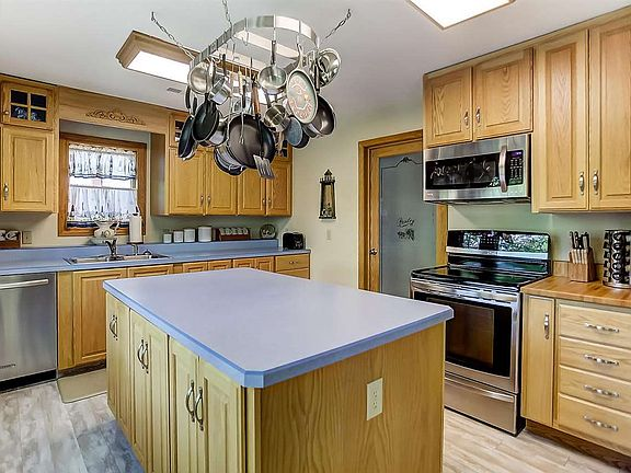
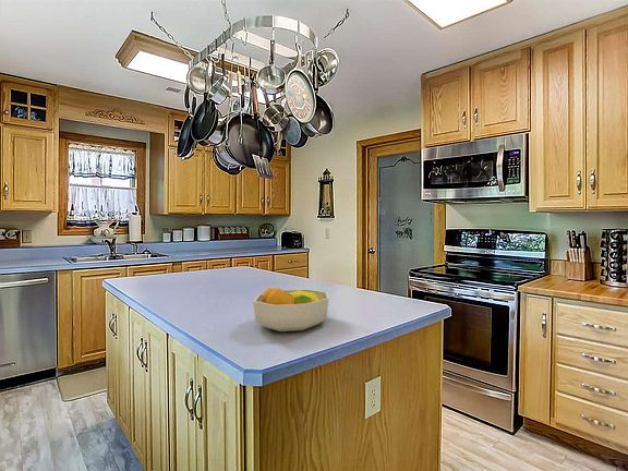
+ fruit bowl [252,287,330,333]
